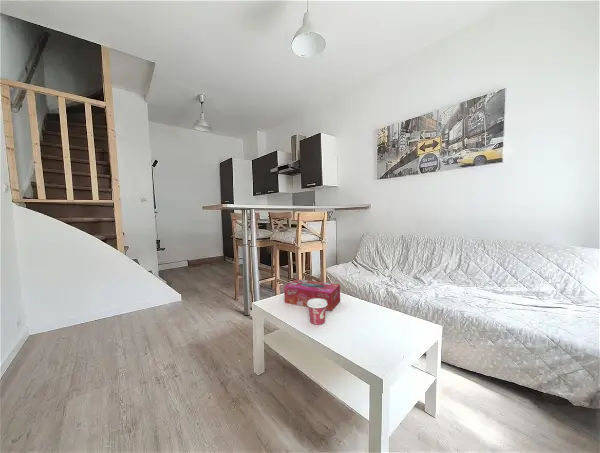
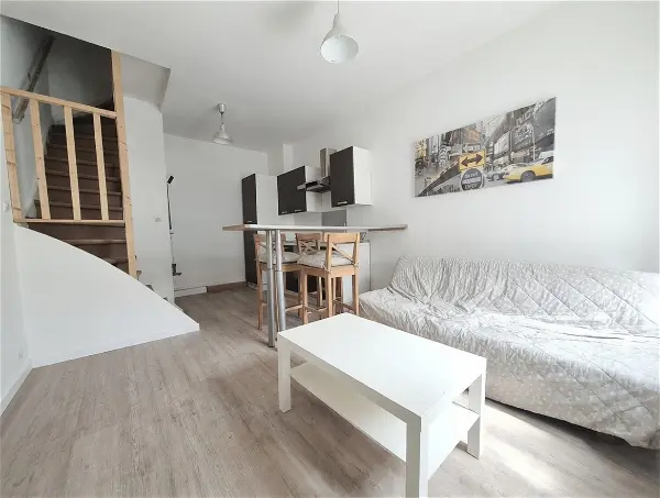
- tissue box [283,278,341,312]
- cup [307,298,327,326]
